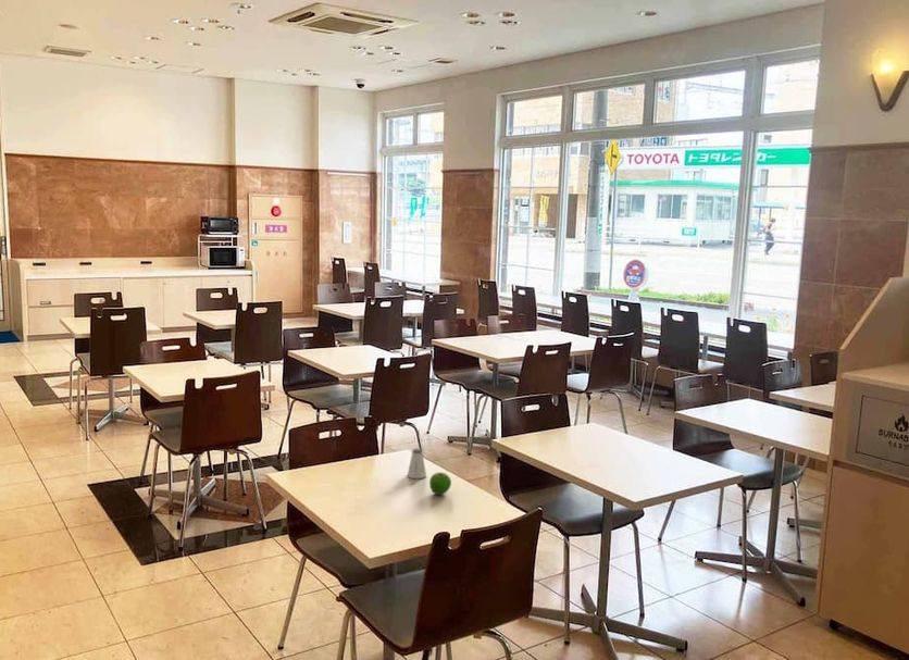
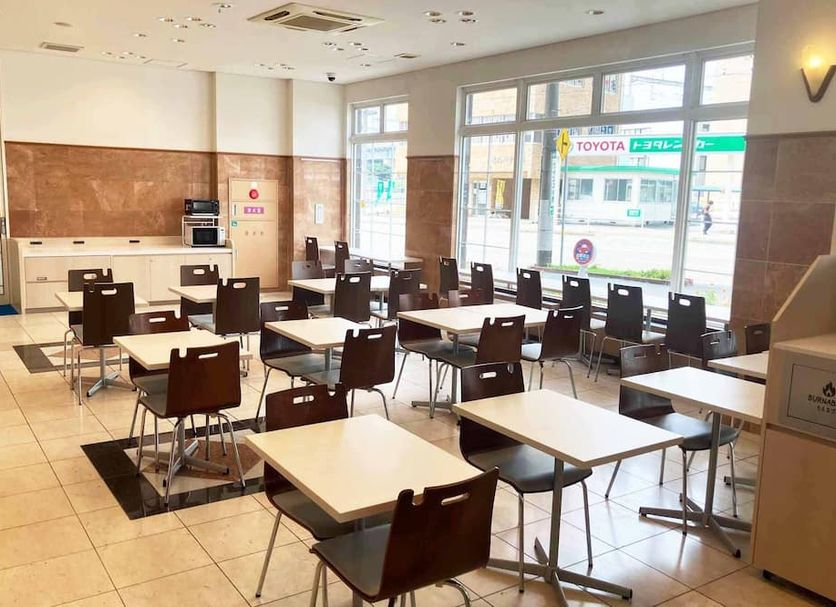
- apple [428,471,452,496]
- saltshaker [407,447,427,480]
